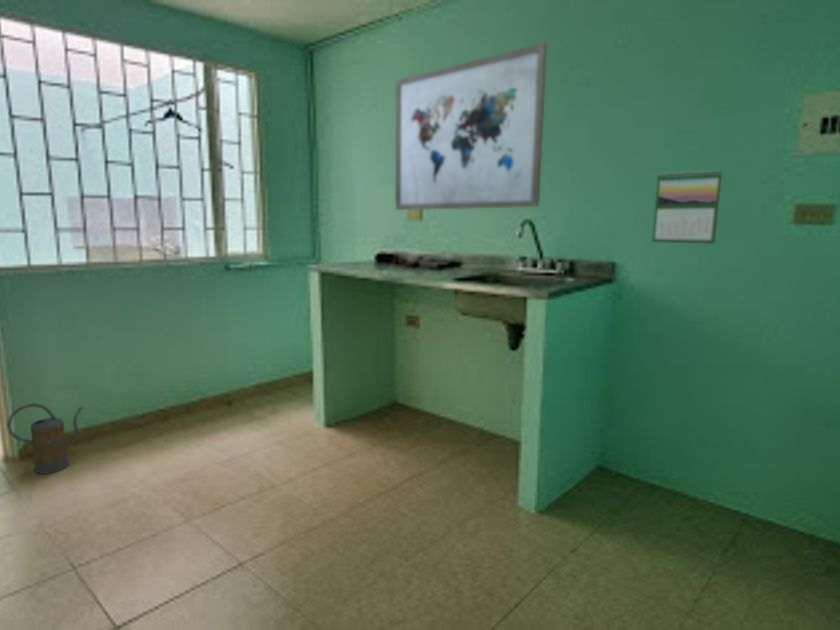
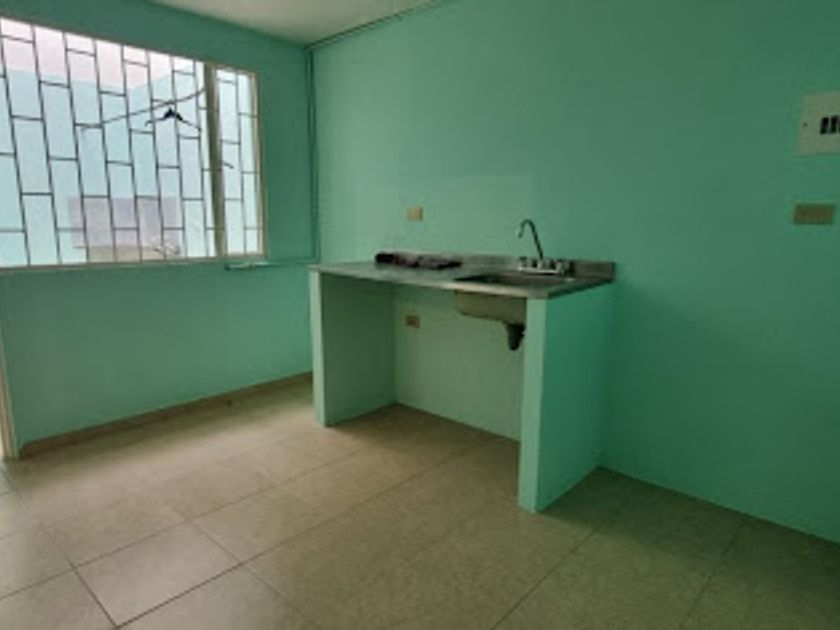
- calendar [651,168,723,245]
- wall art [394,42,548,211]
- watering can [6,402,84,475]
